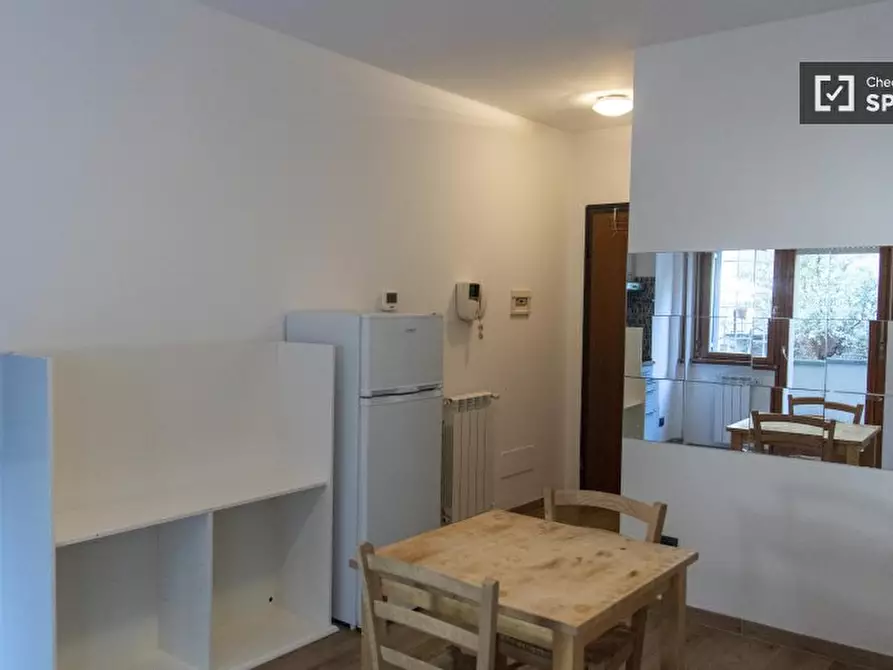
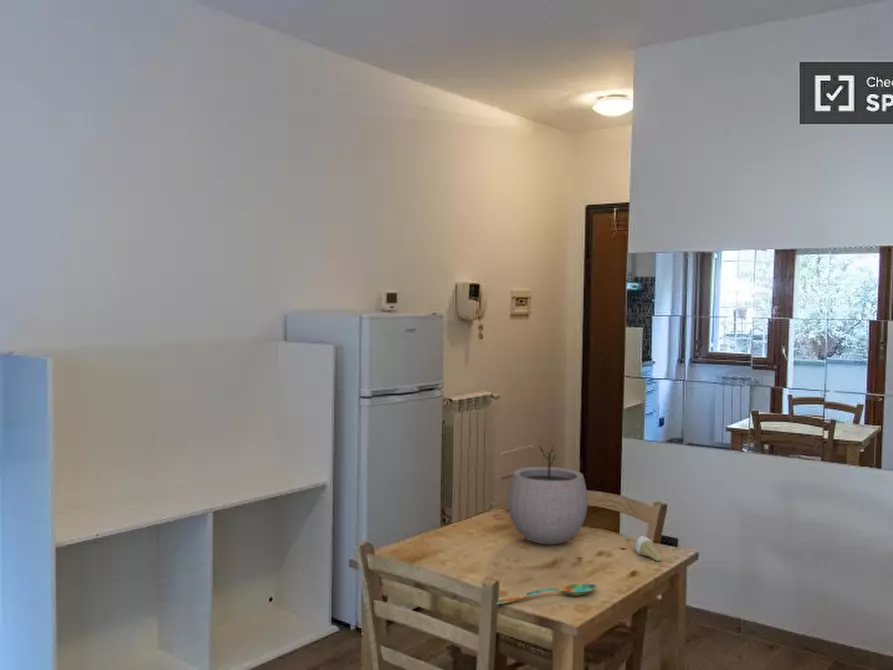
+ plant pot [507,444,589,545]
+ spoon [496,583,599,605]
+ tooth [634,535,663,562]
